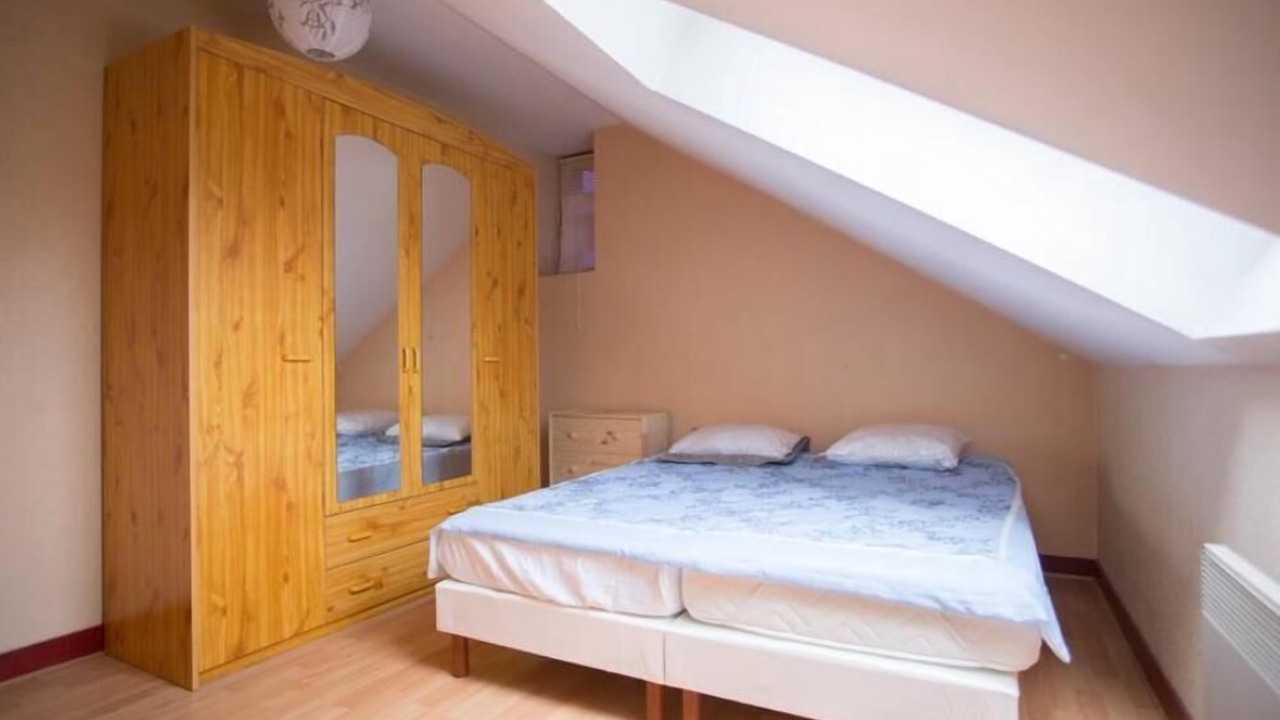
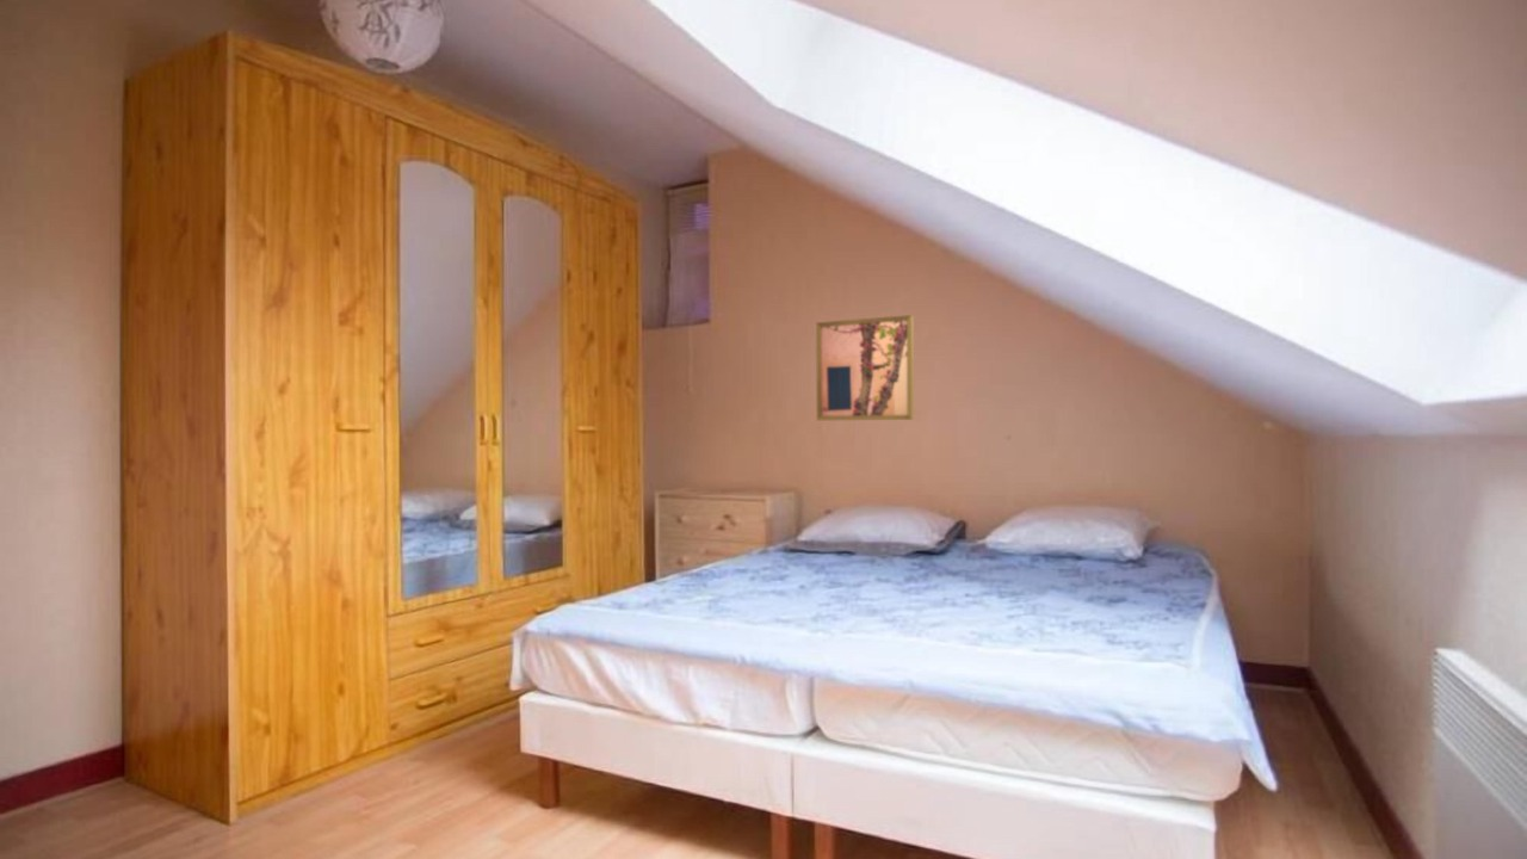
+ wall art [815,314,915,421]
